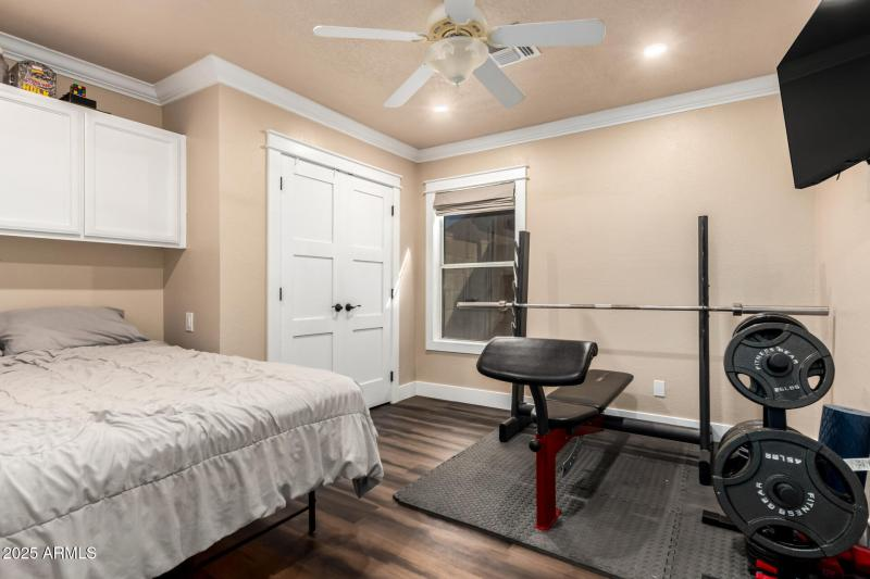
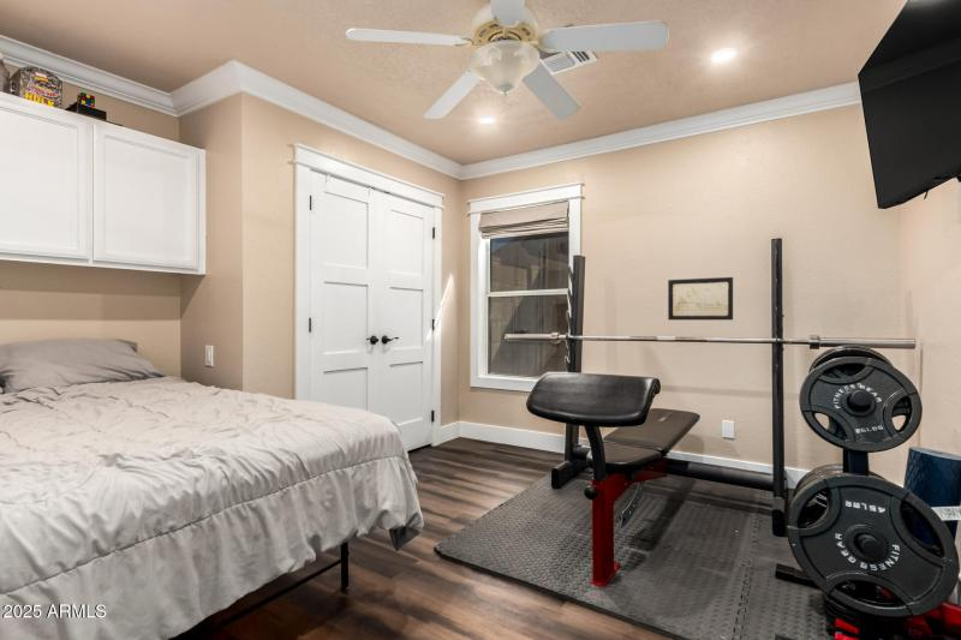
+ wall art [667,276,734,321]
